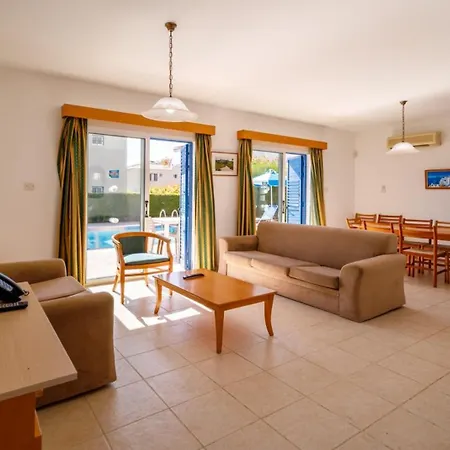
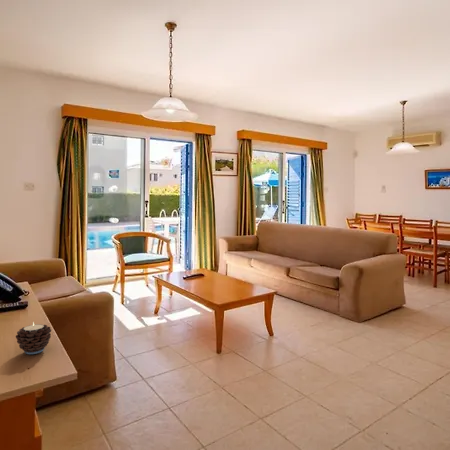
+ candle [15,321,52,355]
